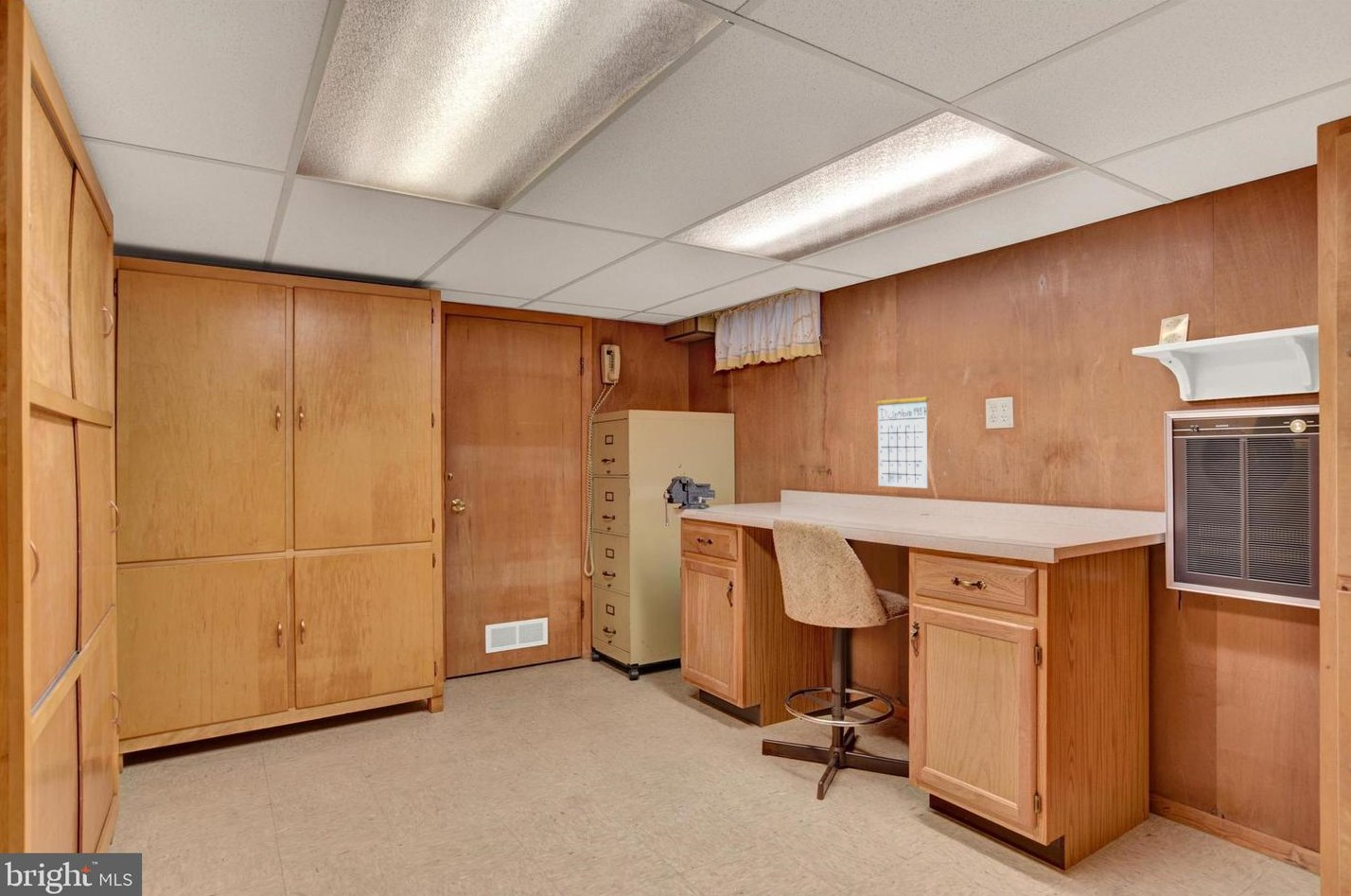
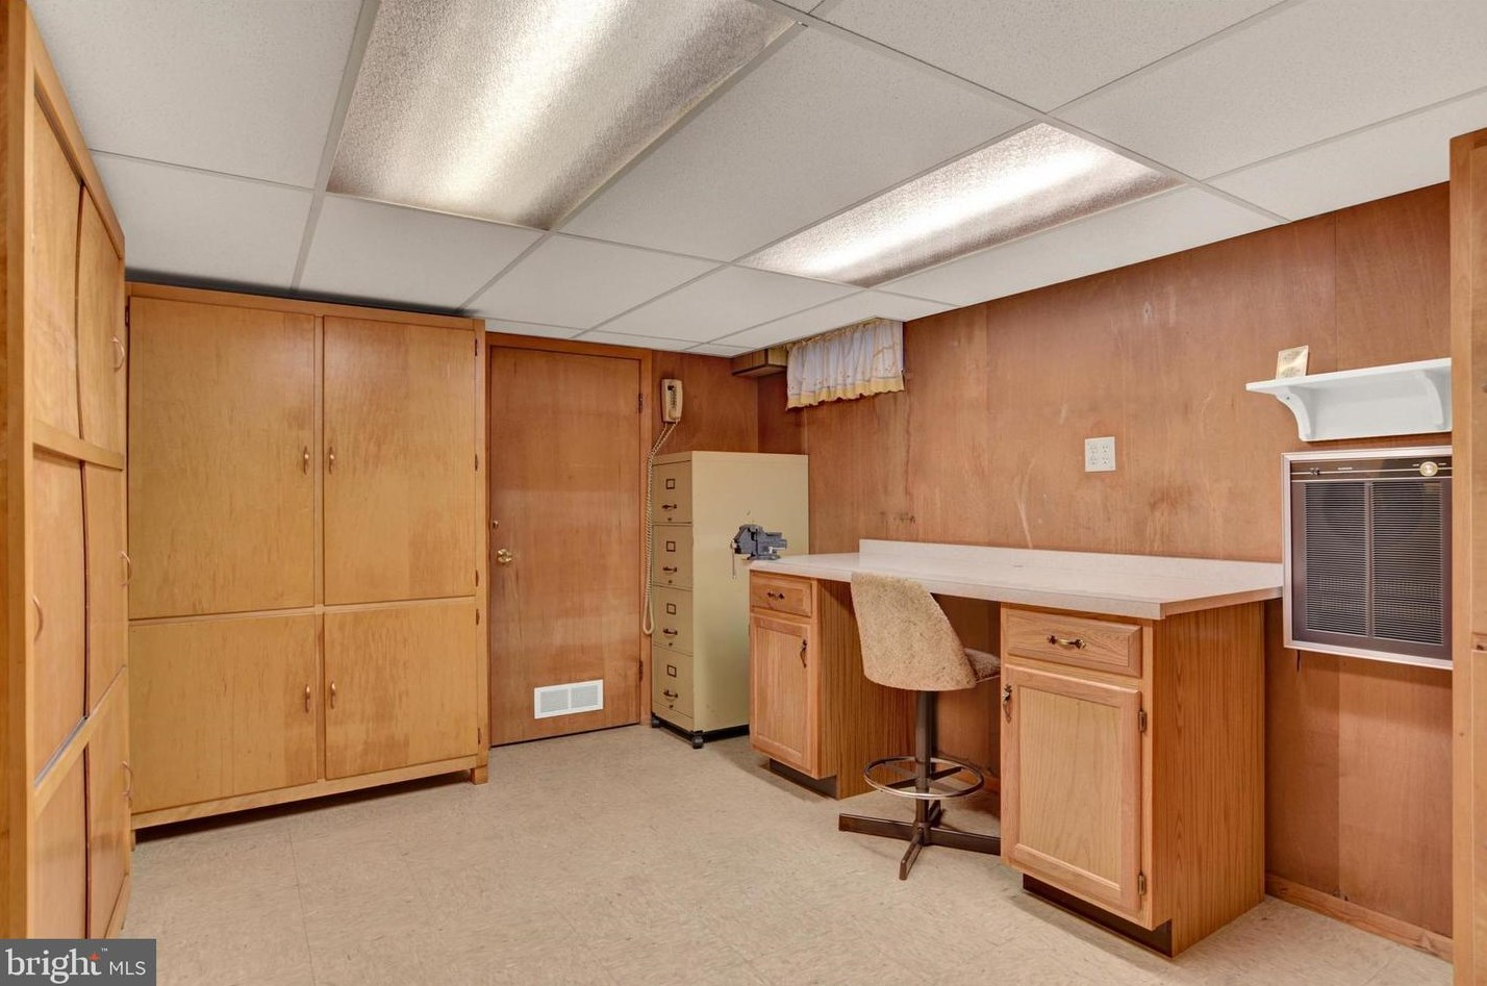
- calendar [875,378,930,489]
